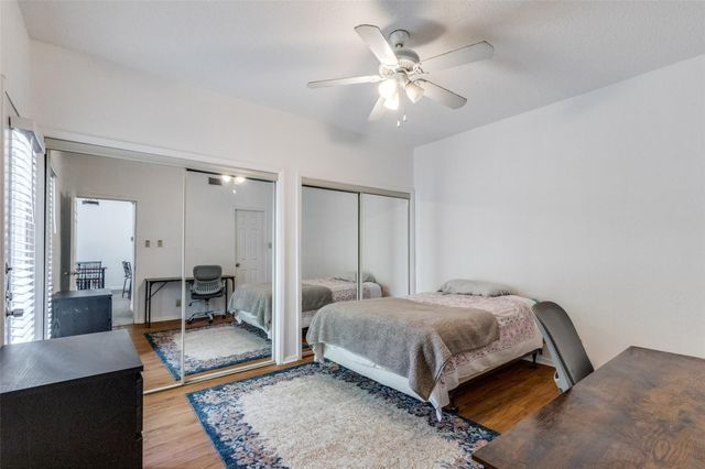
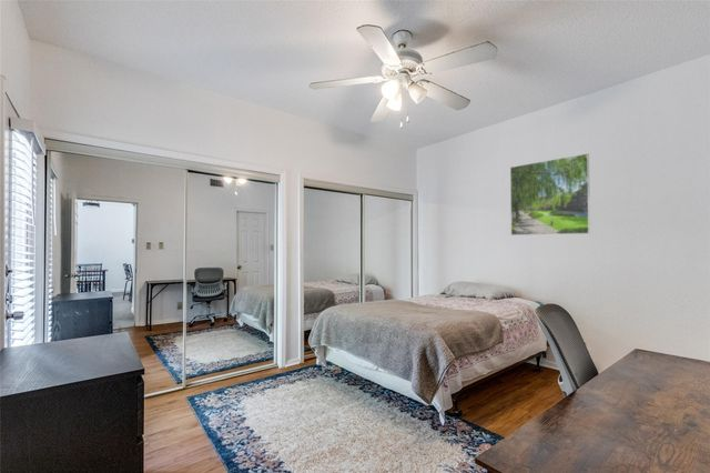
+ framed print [509,152,591,236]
